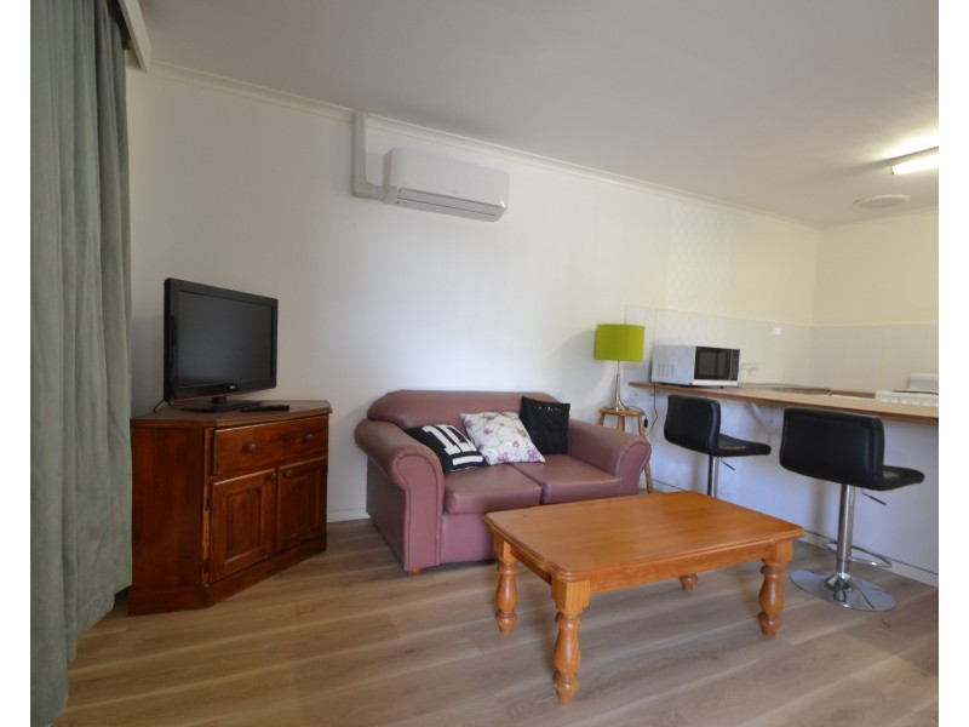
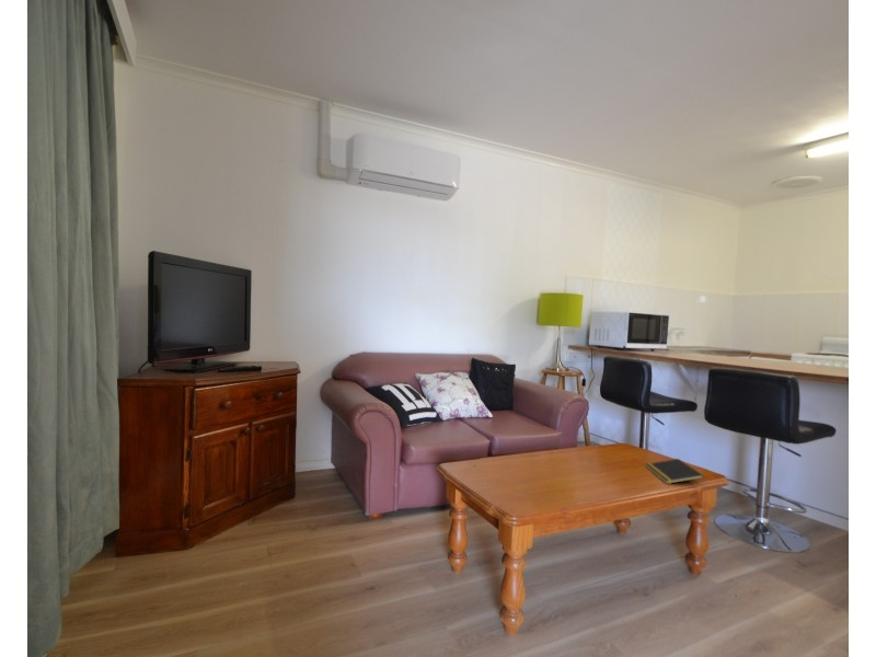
+ notepad [645,458,705,485]
